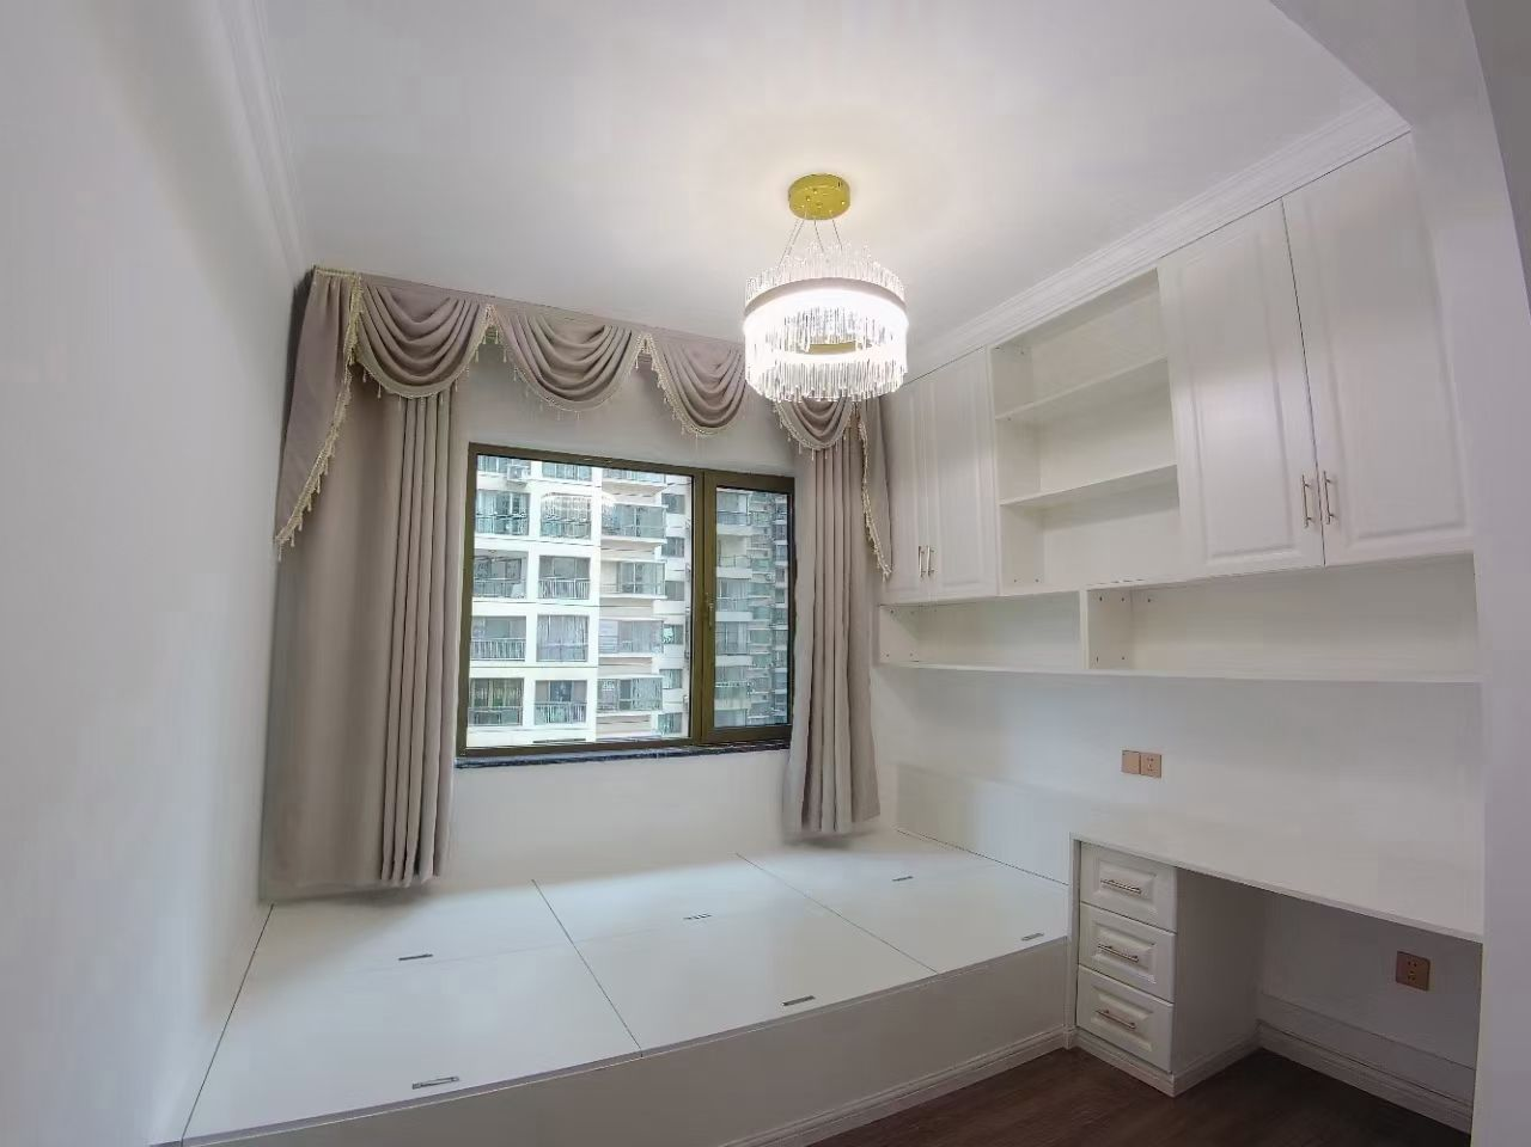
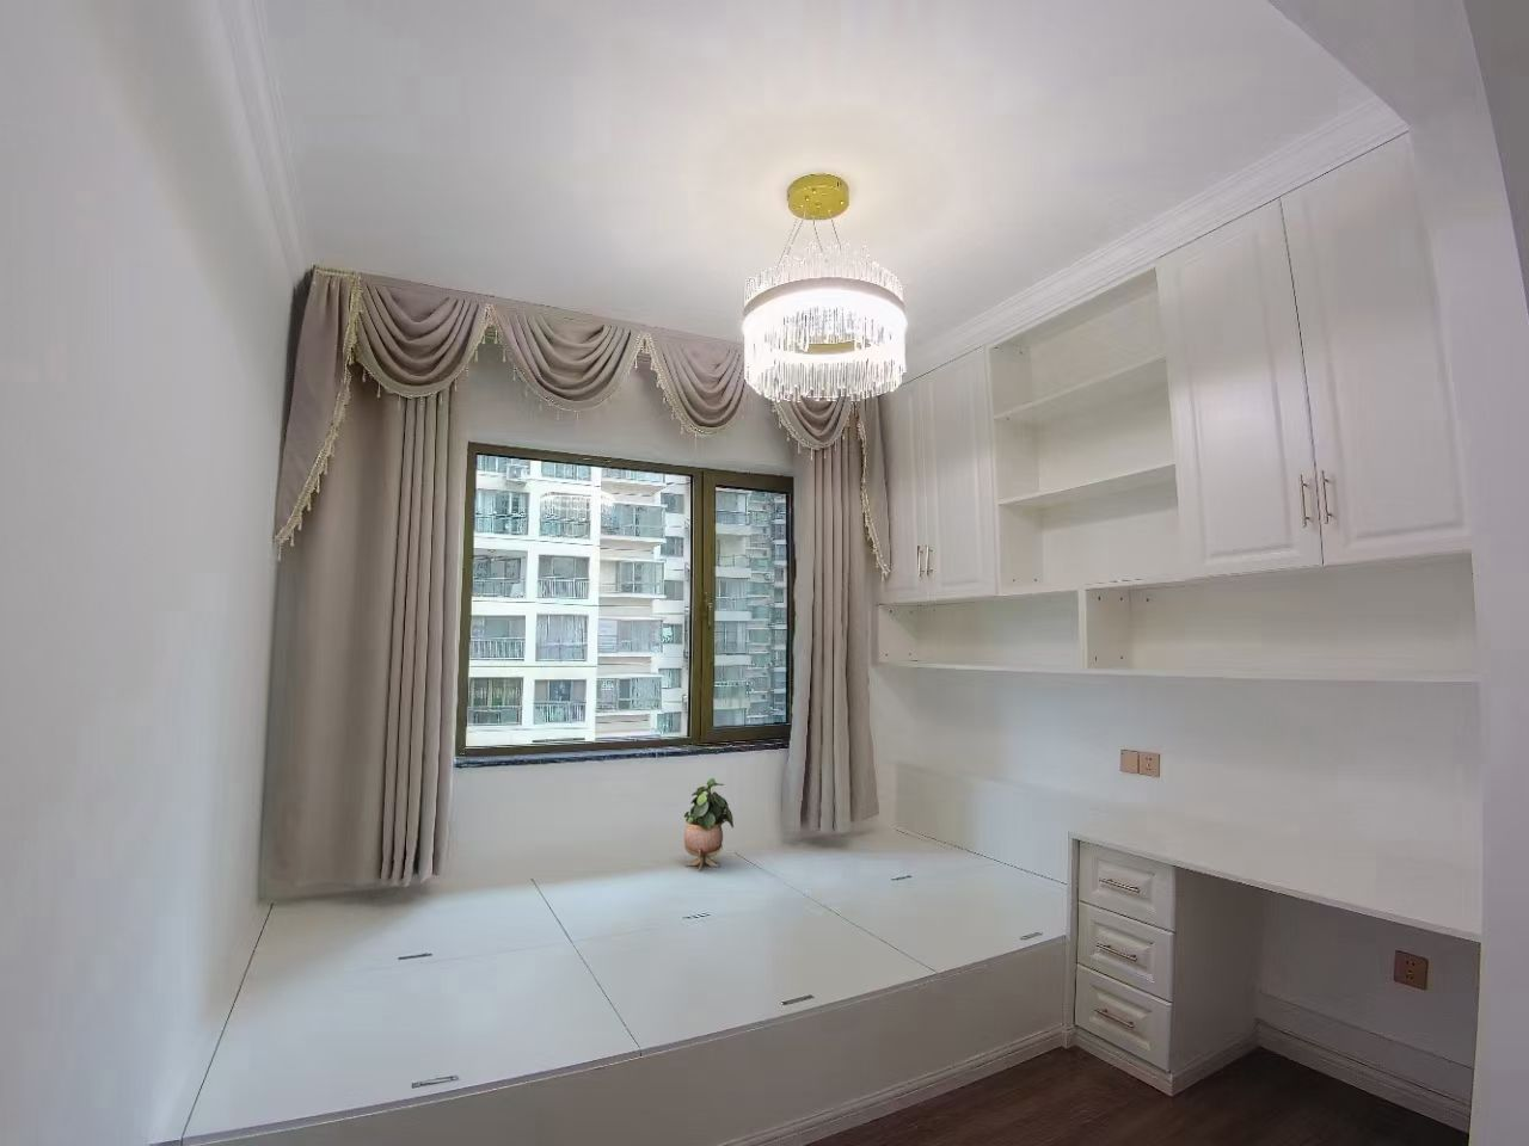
+ potted plant [684,778,734,873]
